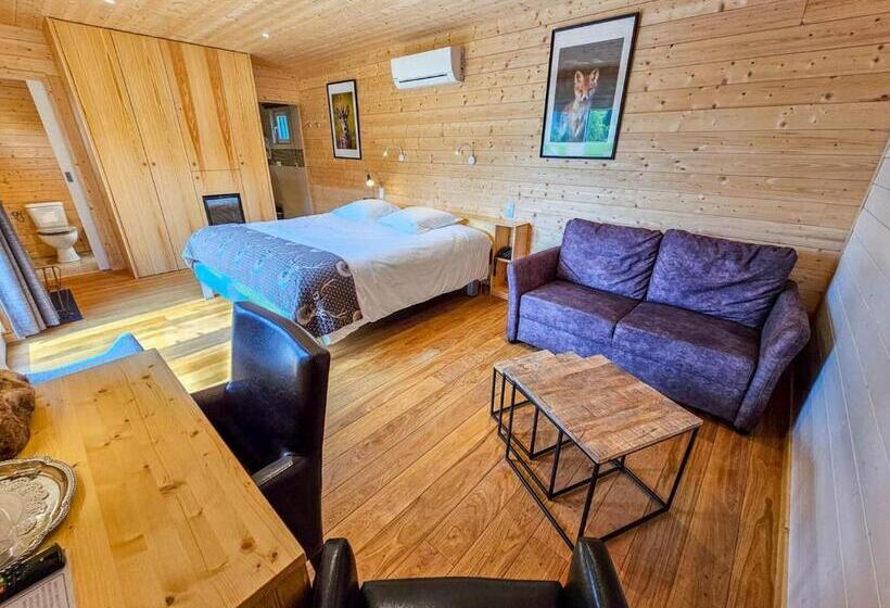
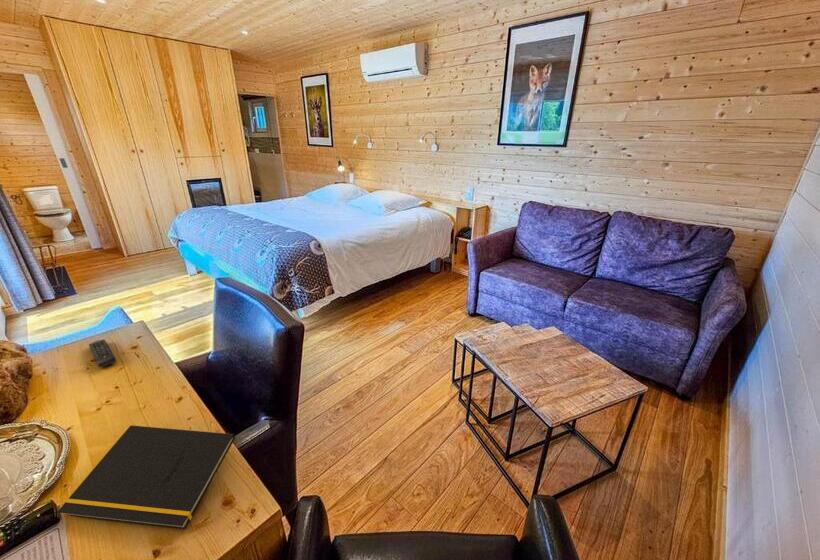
+ remote control [88,339,118,369]
+ notepad [56,424,236,530]
